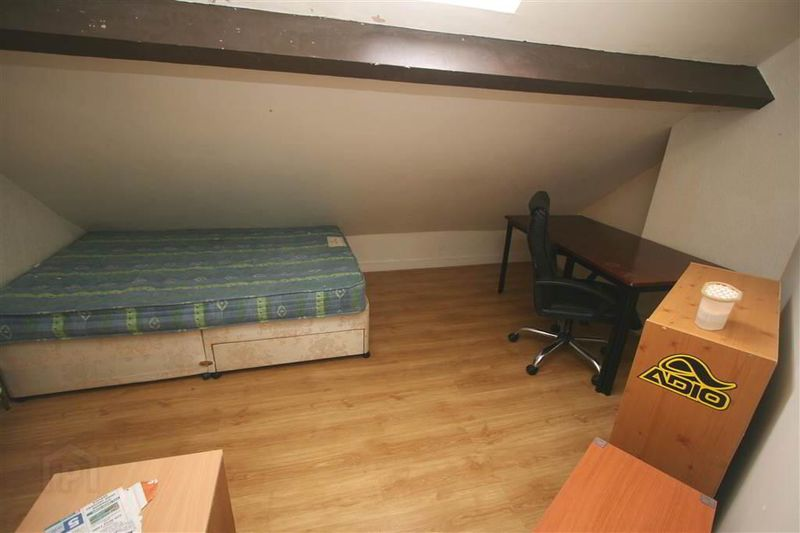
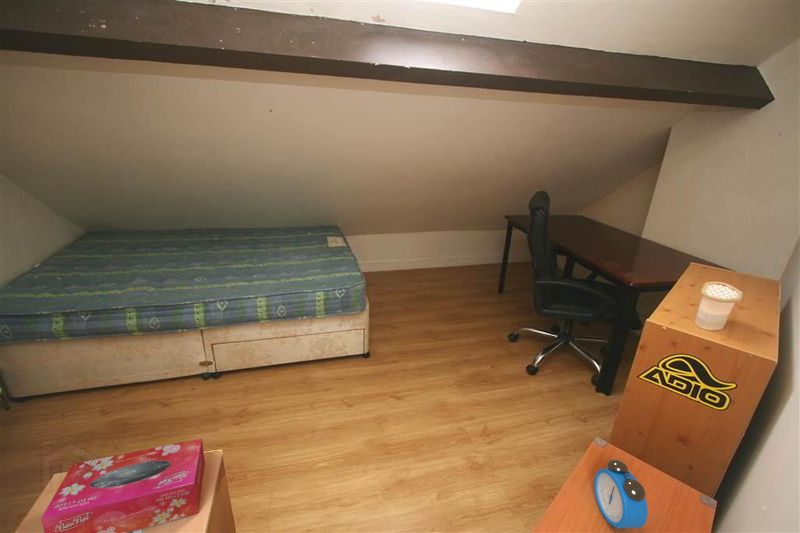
+ alarm clock [593,458,649,530]
+ tissue box [40,438,206,533]
